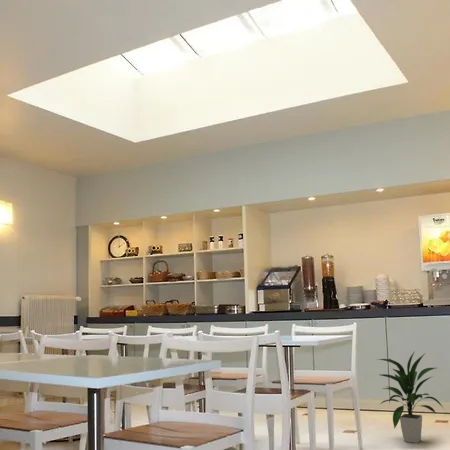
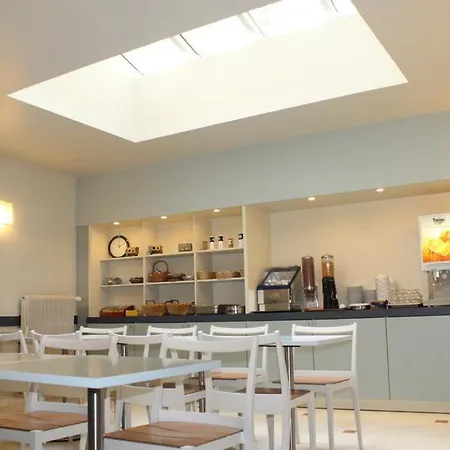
- indoor plant [377,351,445,444]
